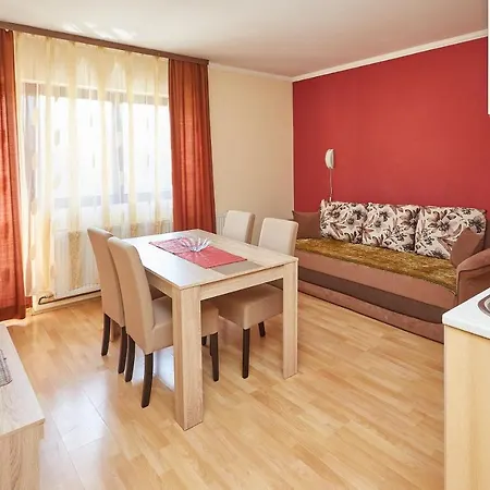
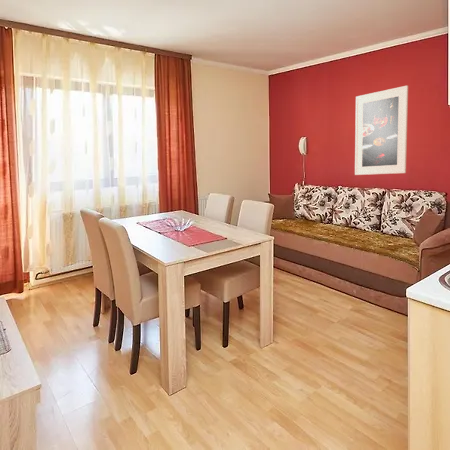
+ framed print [354,85,409,176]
